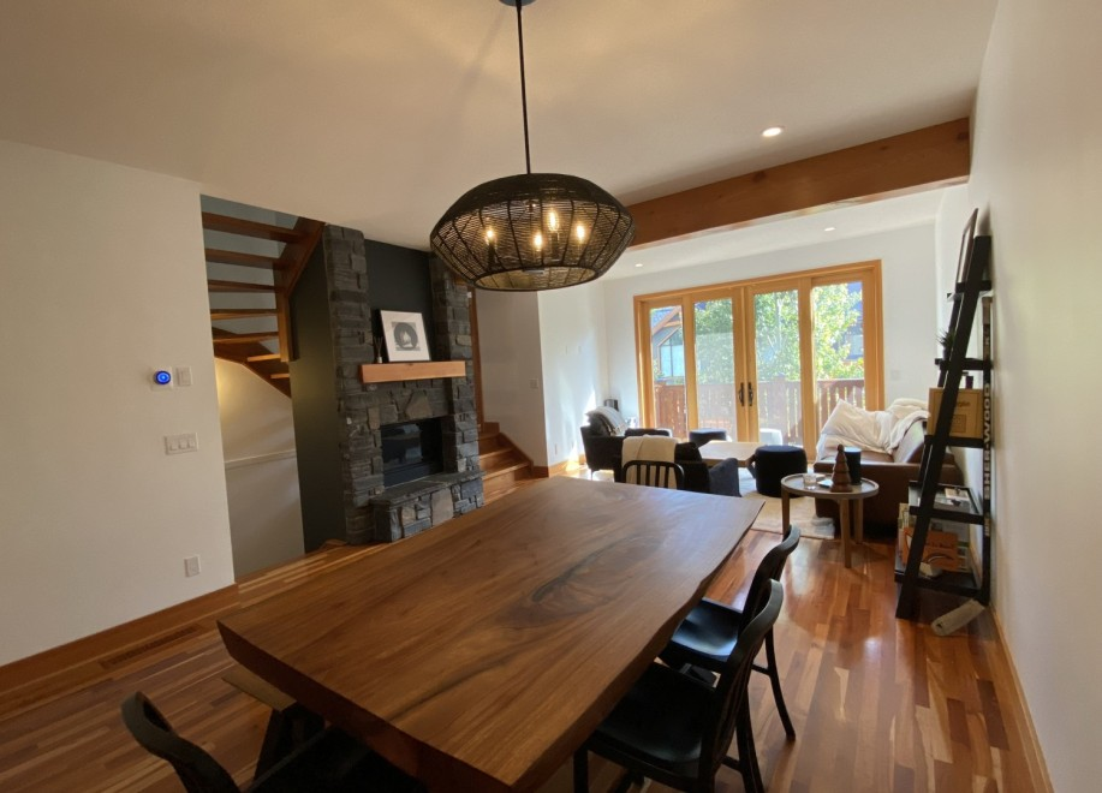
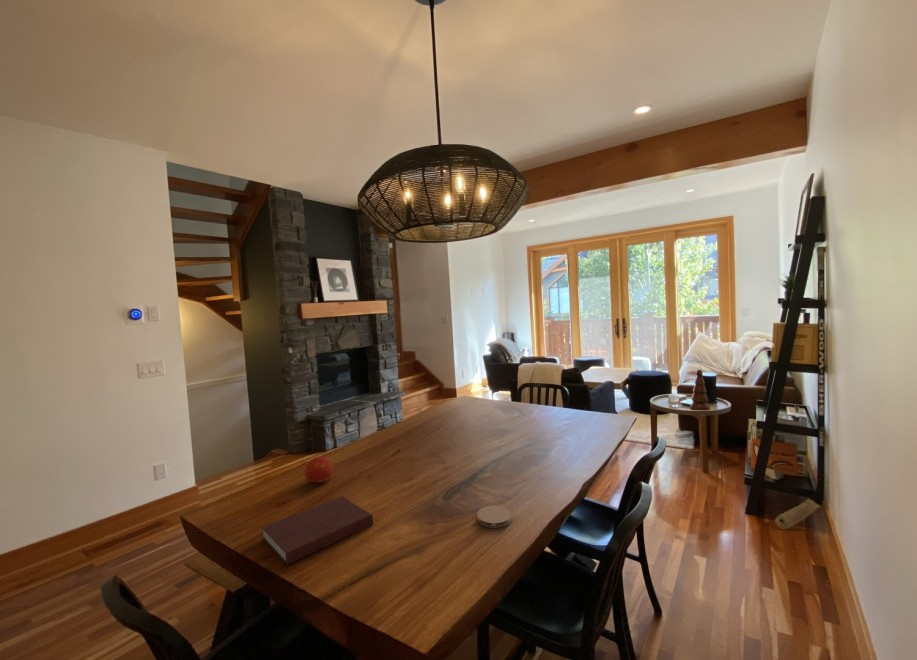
+ fruit [304,456,334,484]
+ notebook [260,495,374,566]
+ coaster [476,505,513,529]
